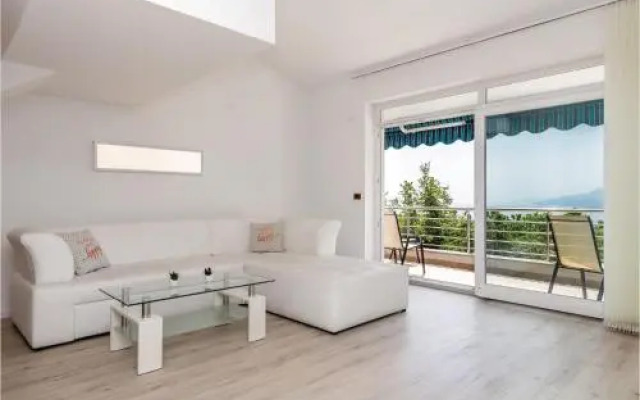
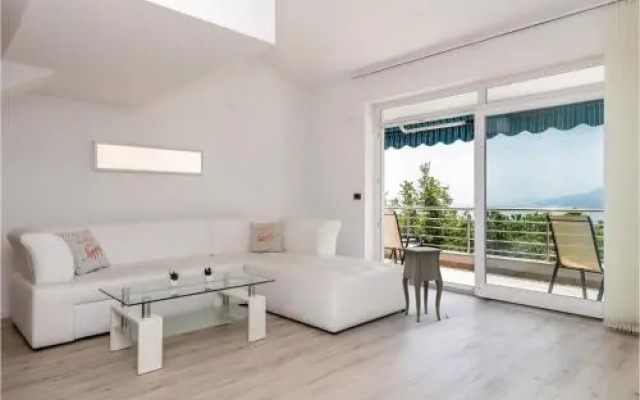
+ side table [401,246,450,323]
